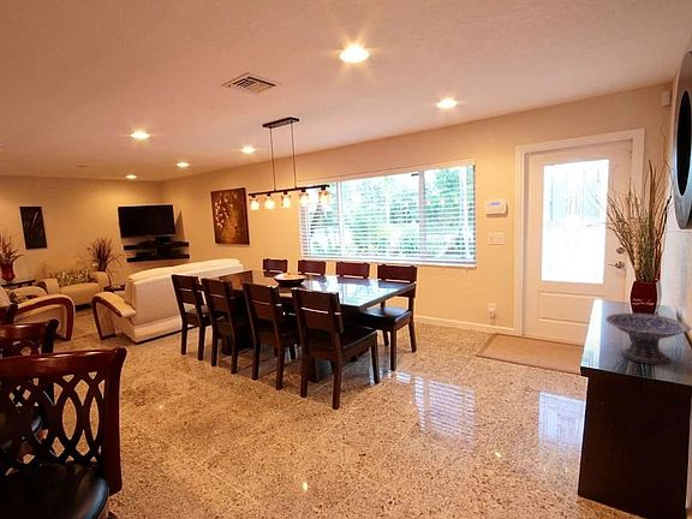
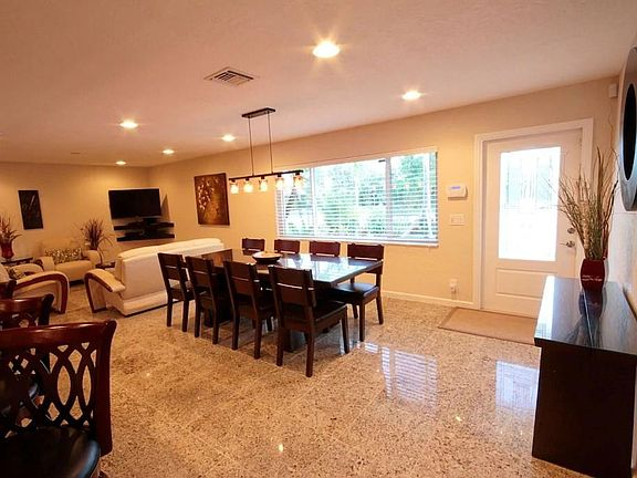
- decorative bowl [604,312,692,365]
